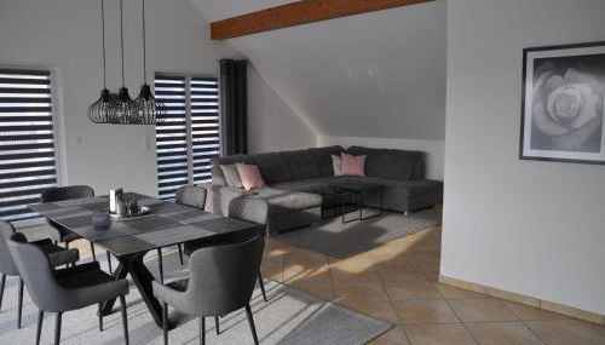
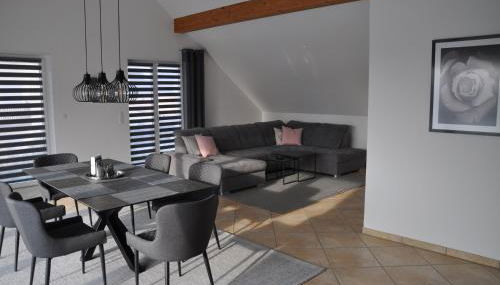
- teapot [91,208,114,230]
